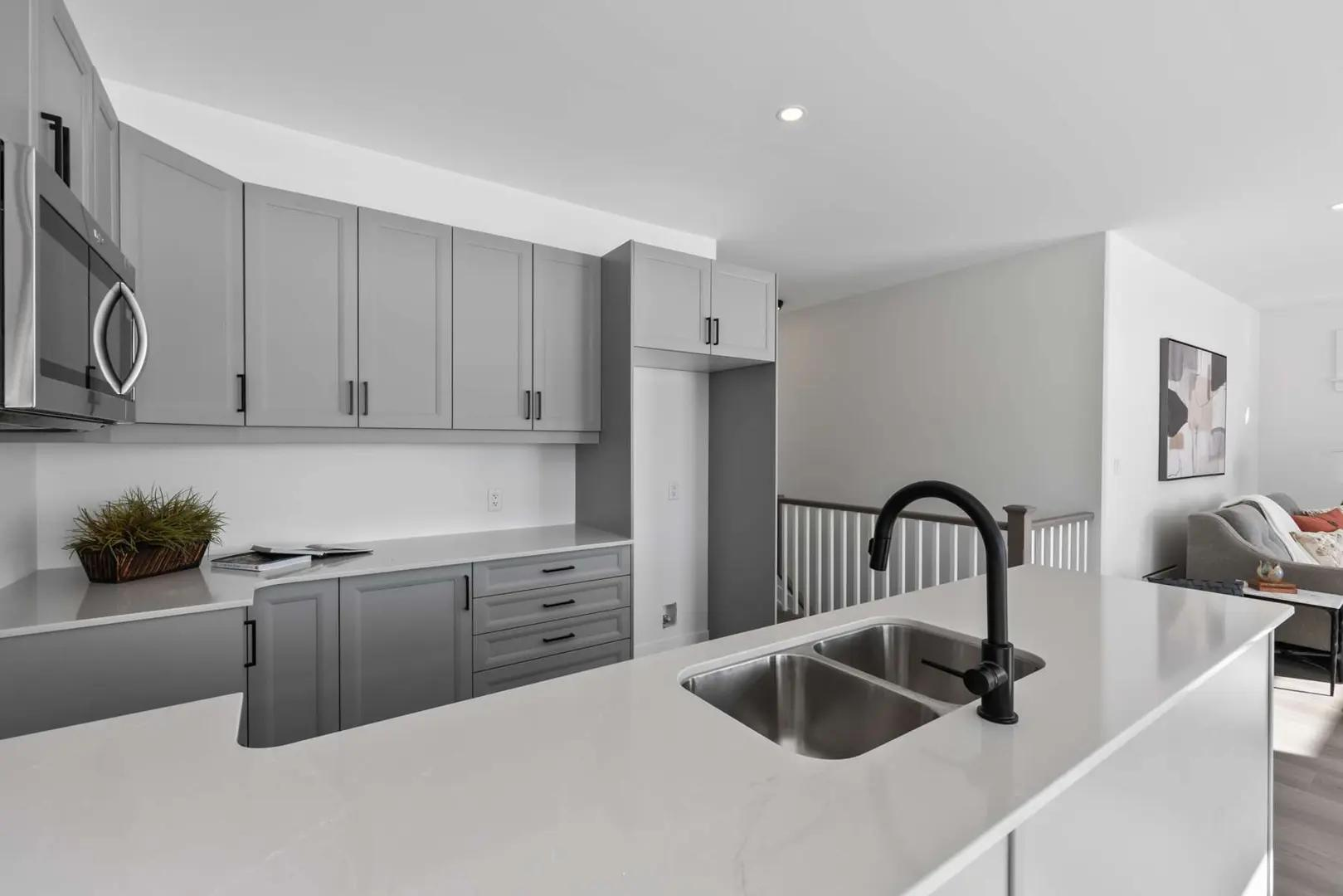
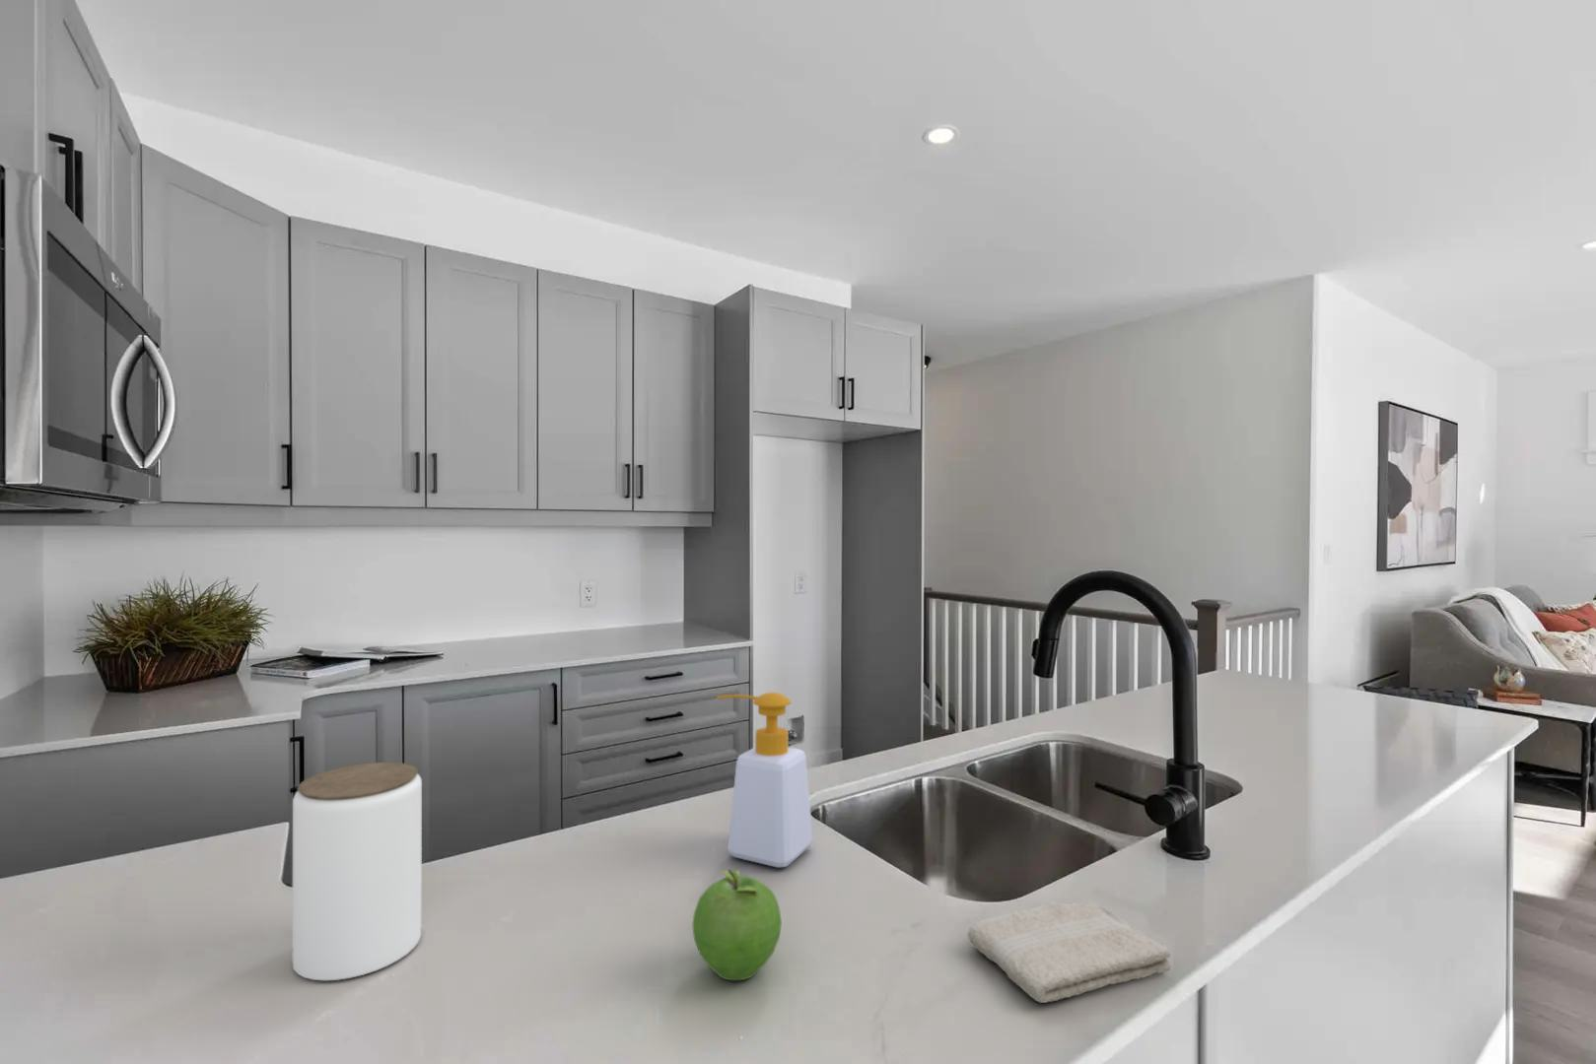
+ jar [292,761,423,981]
+ washcloth [966,899,1172,1003]
+ soap bottle [715,691,813,868]
+ fruit [692,869,783,981]
